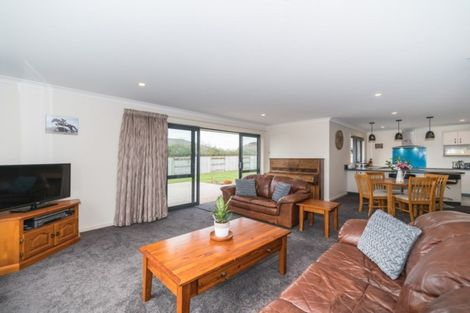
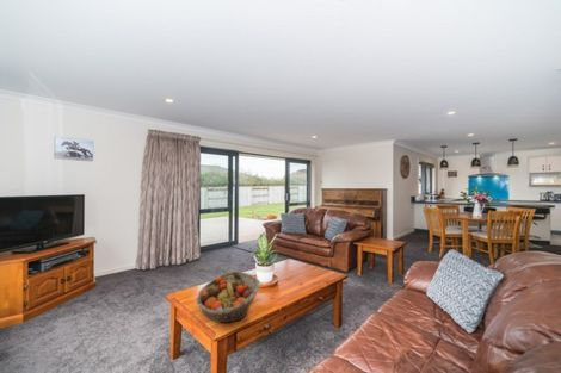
+ fruit basket [196,271,261,324]
